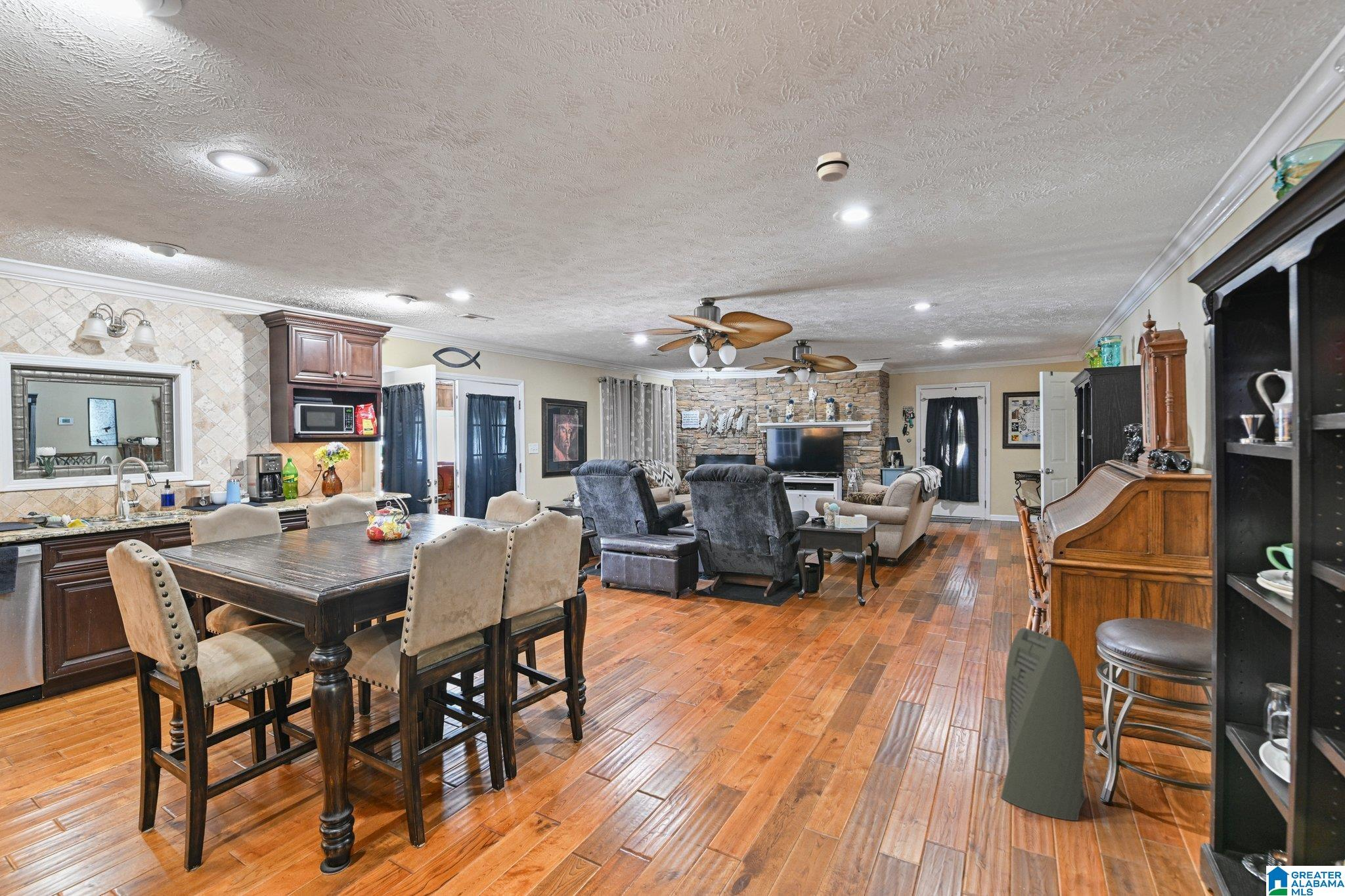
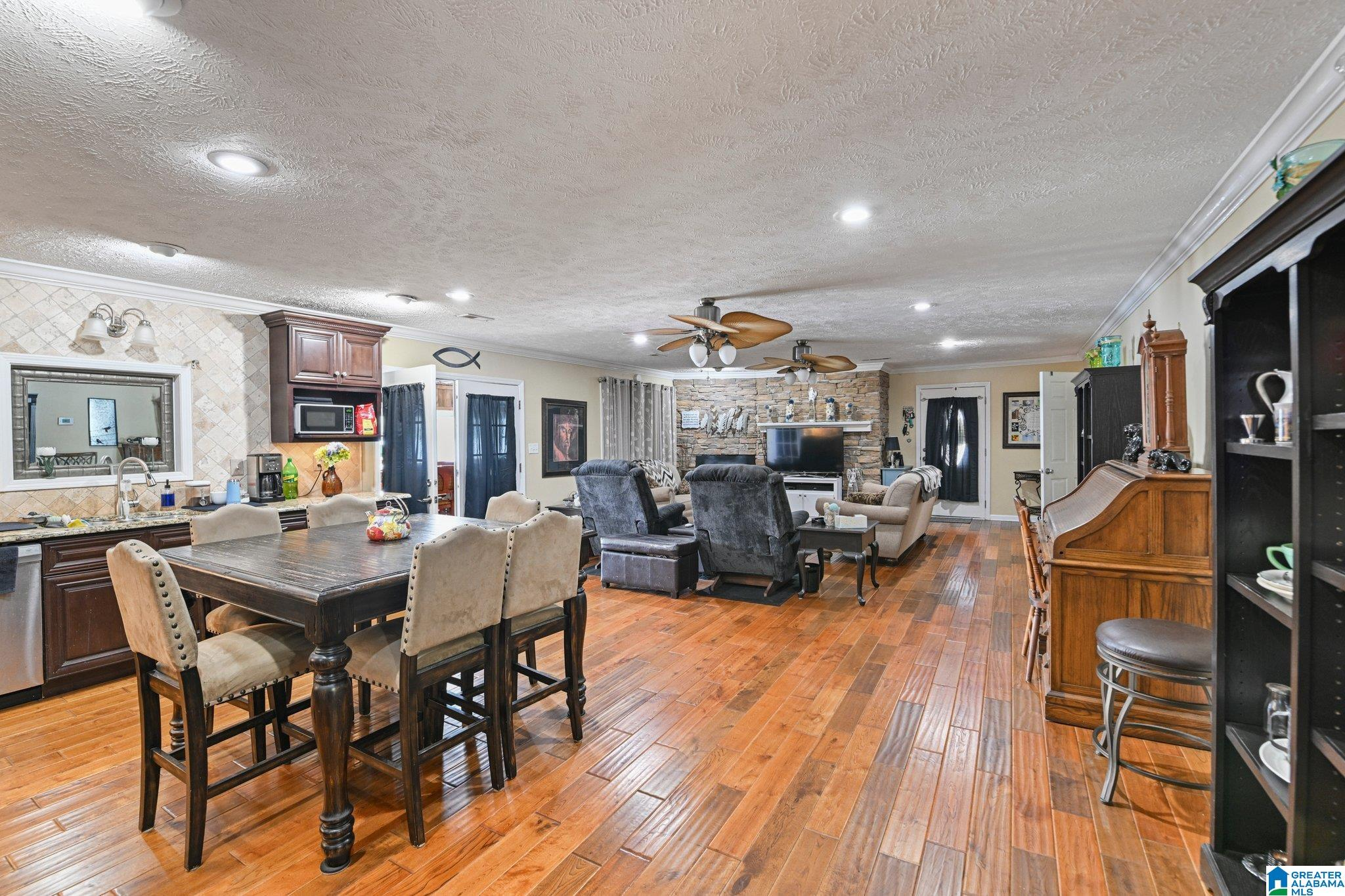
- air purifier [1000,628,1087,822]
- smoke detector [816,152,850,182]
